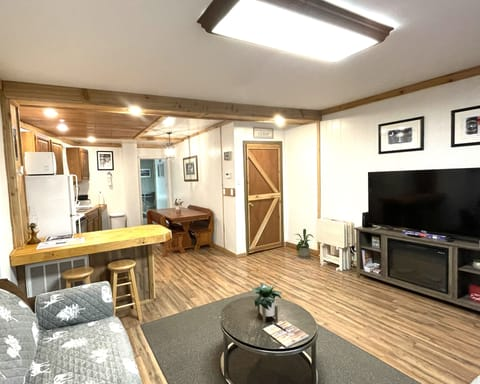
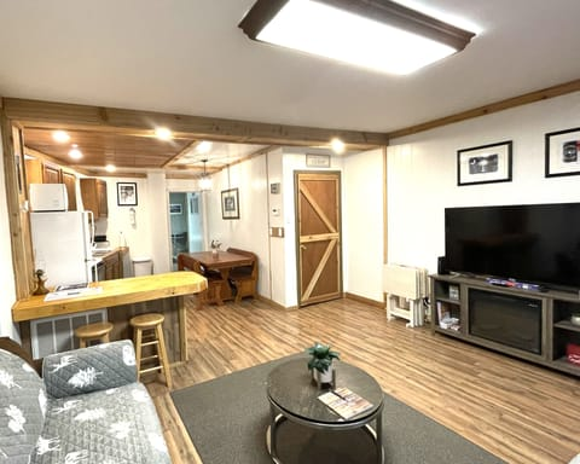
- house plant [292,228,315,259]
